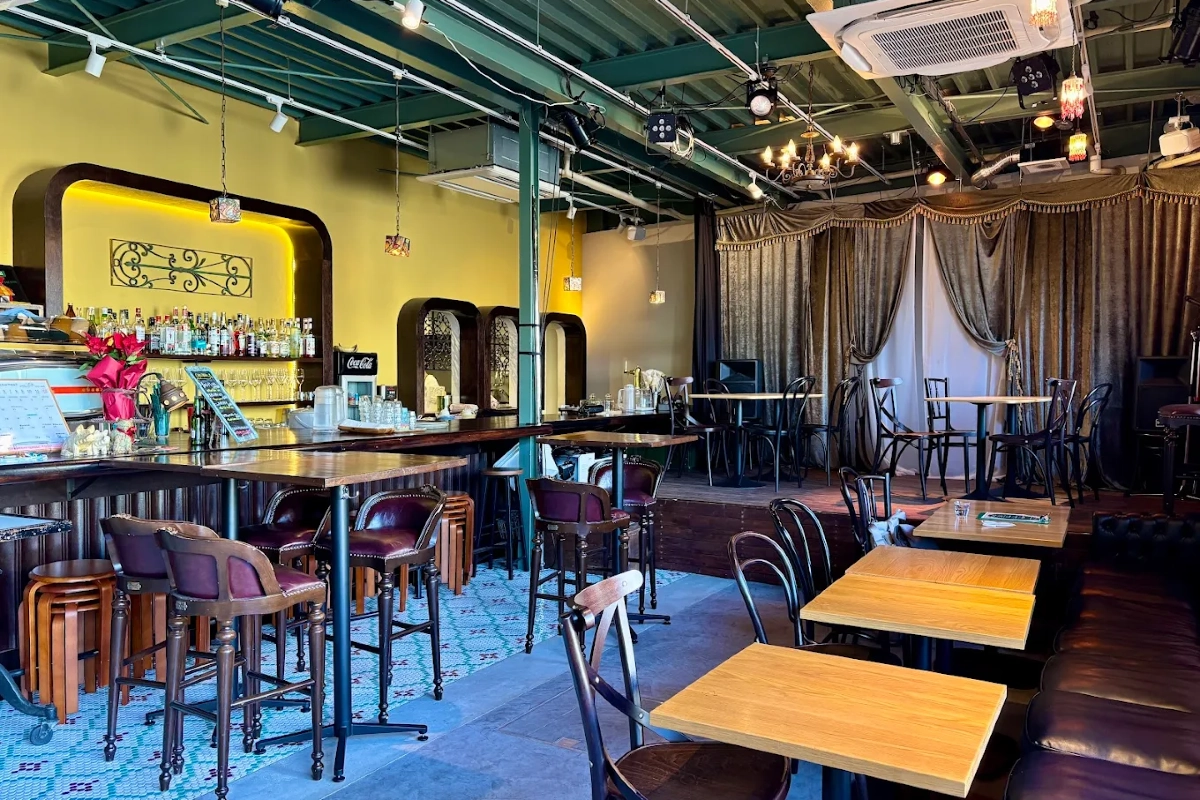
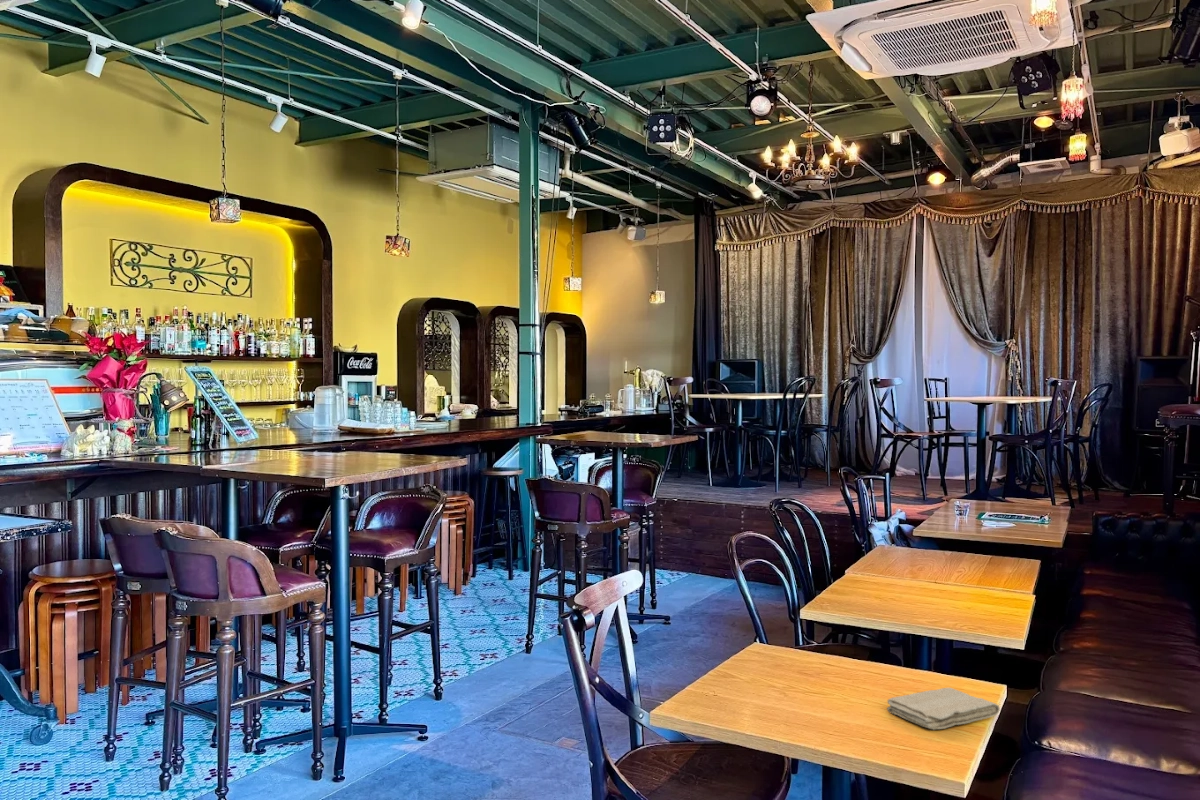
+ washcloth [886,687,1001,731]
